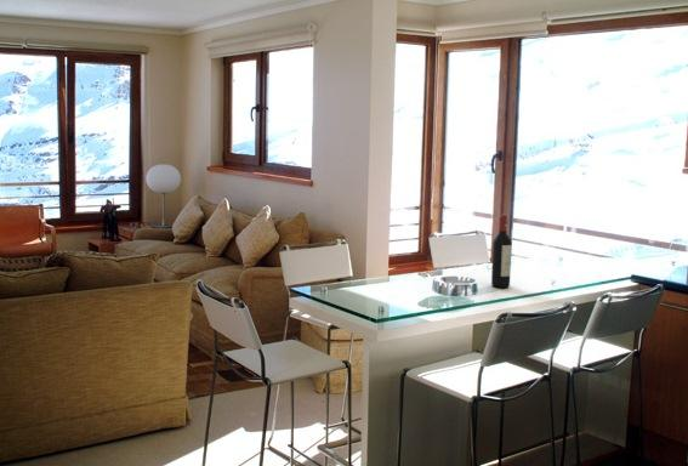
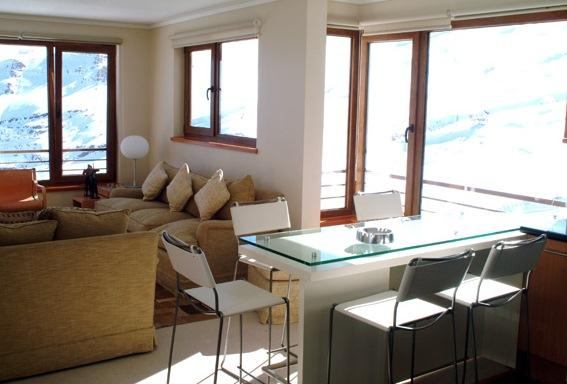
- wine bottle [490,214,513,289]
